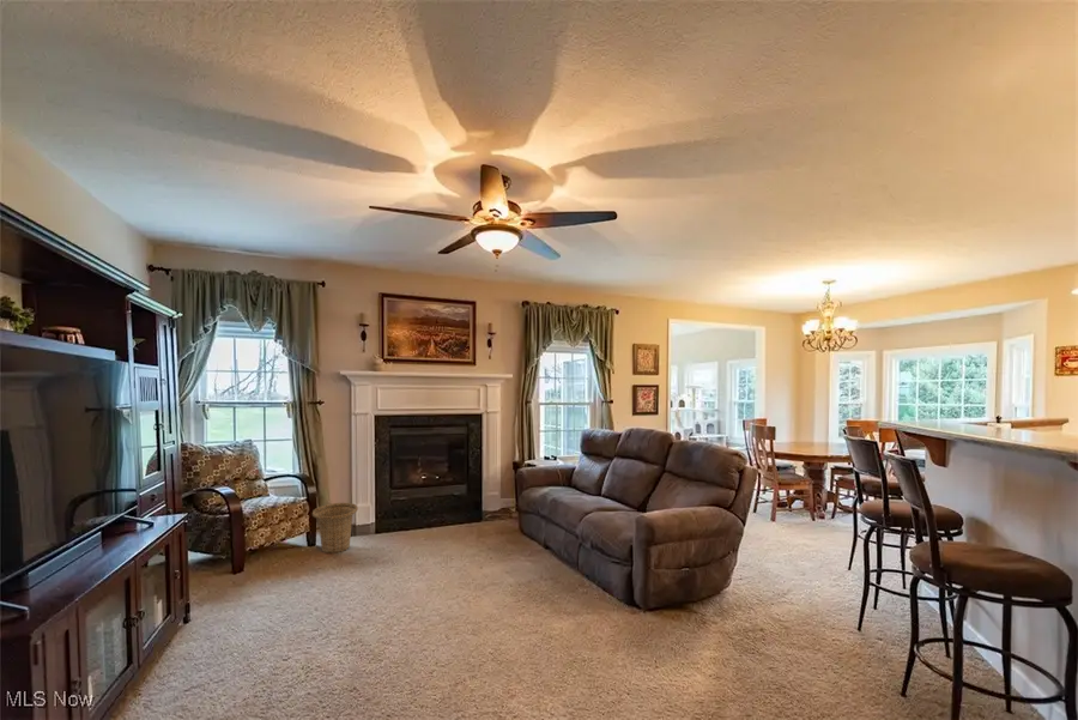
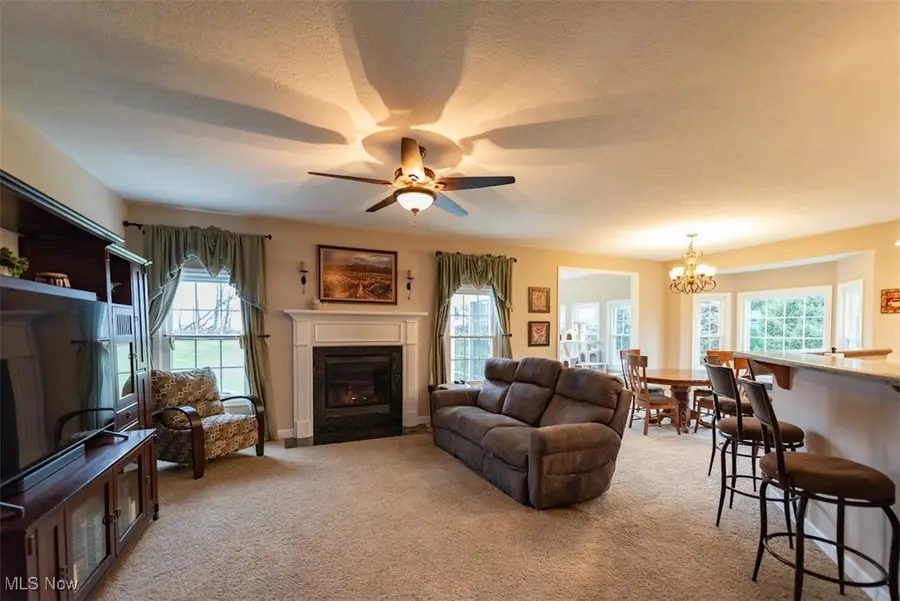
- basket [311,502,359,555]
